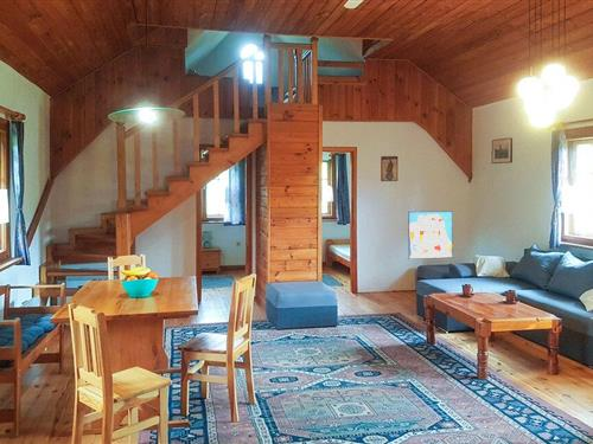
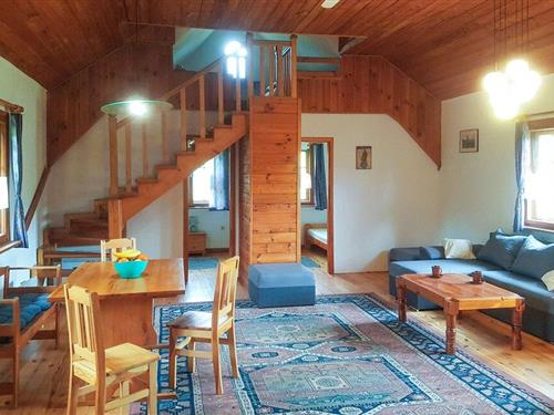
- wall art [407,210,454,260]
